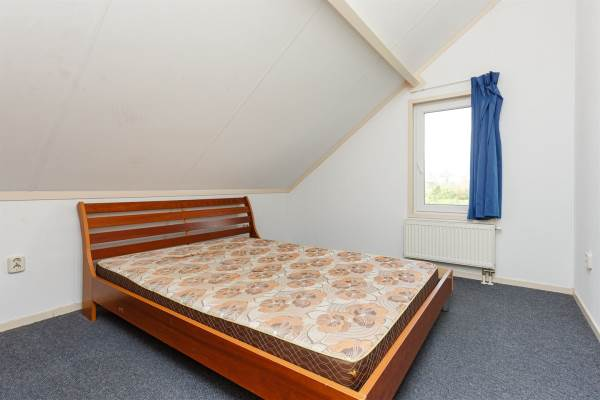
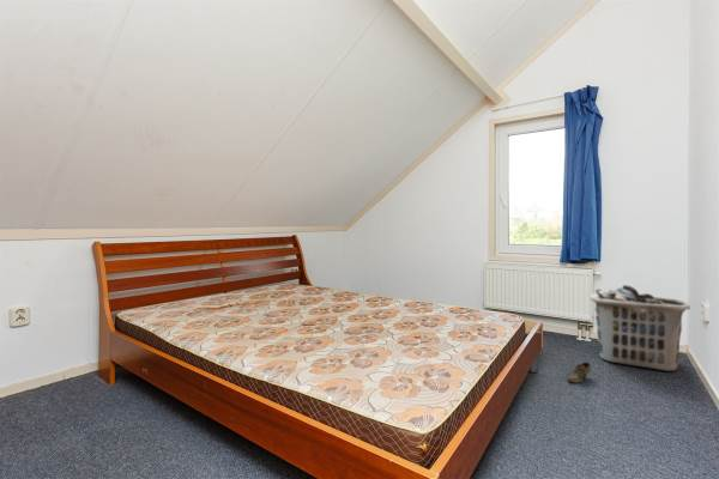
+ shoe [567,362,592,383]
+ clothes hamper [590,284,691,372]
